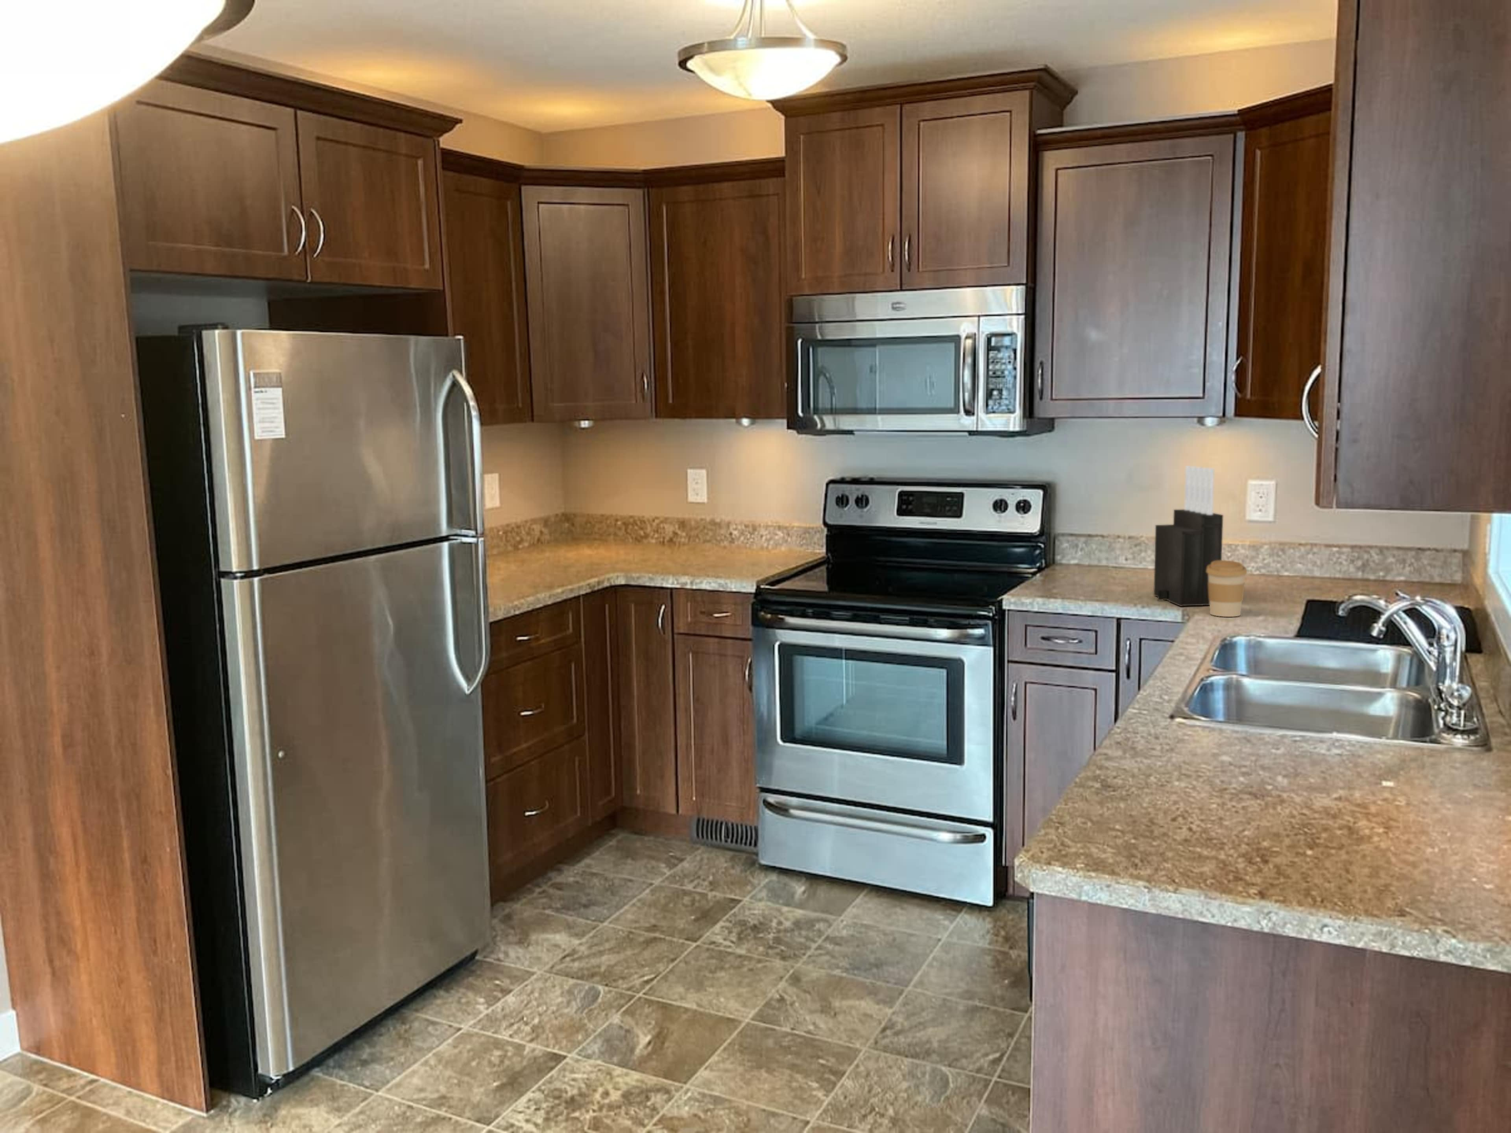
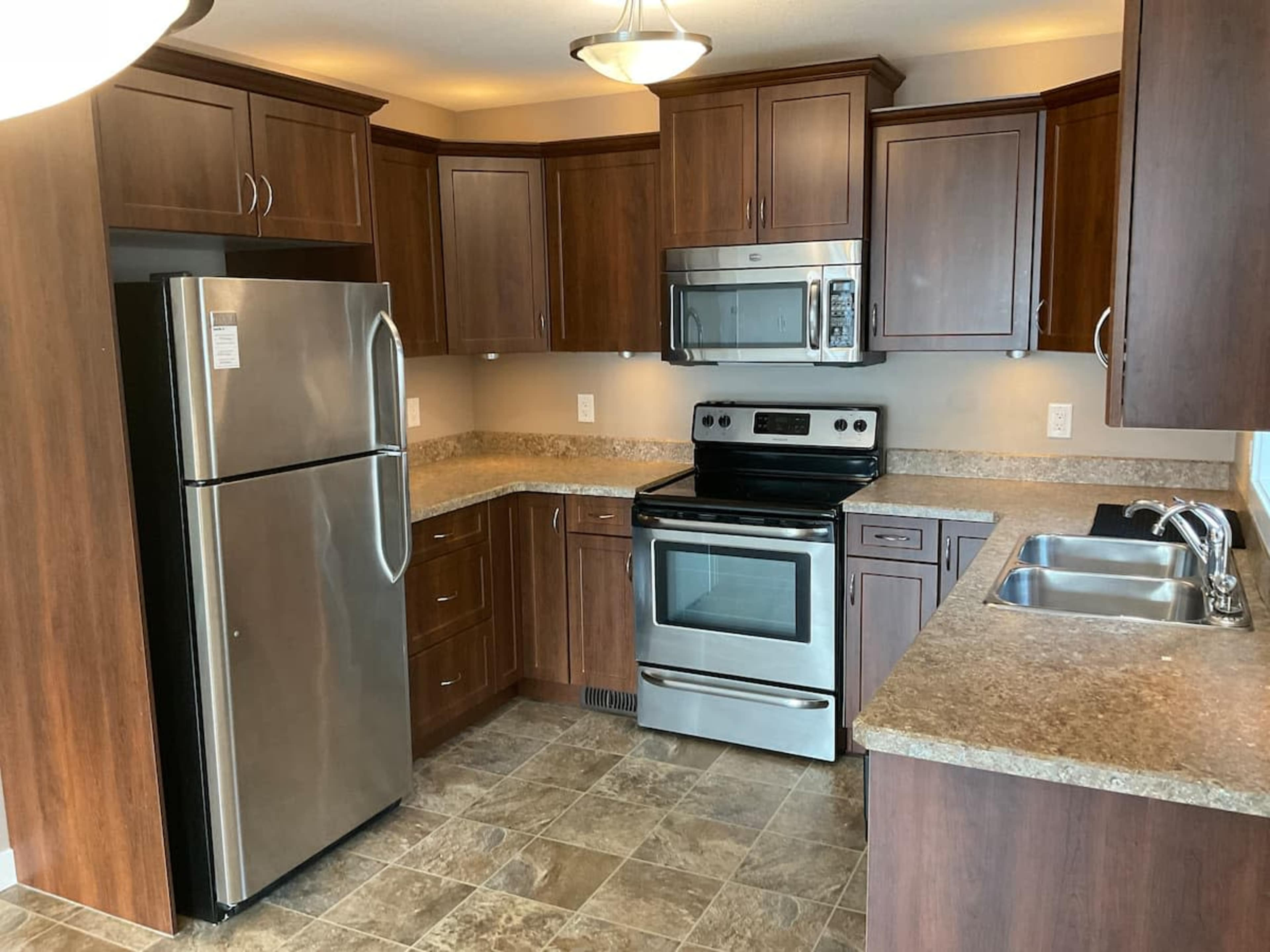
- coffee cup [1206,559,1248,618]
- knife block [1153,465,1224,607]
